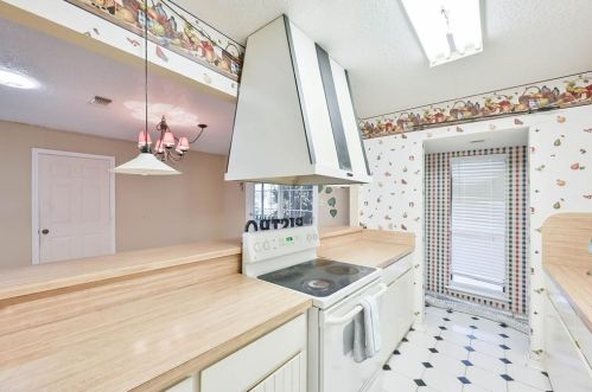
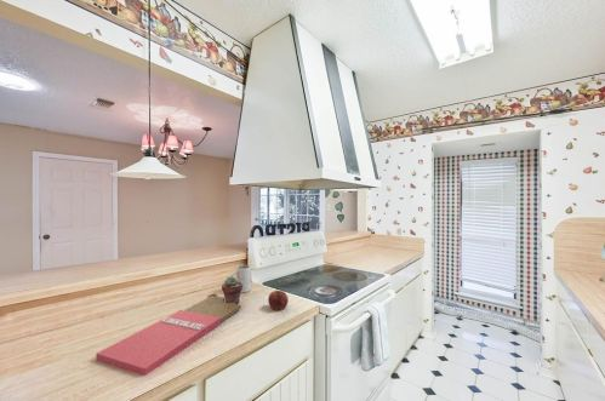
+ apple [267,288,290,311]
+ cutting board [95,293,242,377]
+ potted succulent [221,276,242,305]
+ mug [229,264,251,293]
